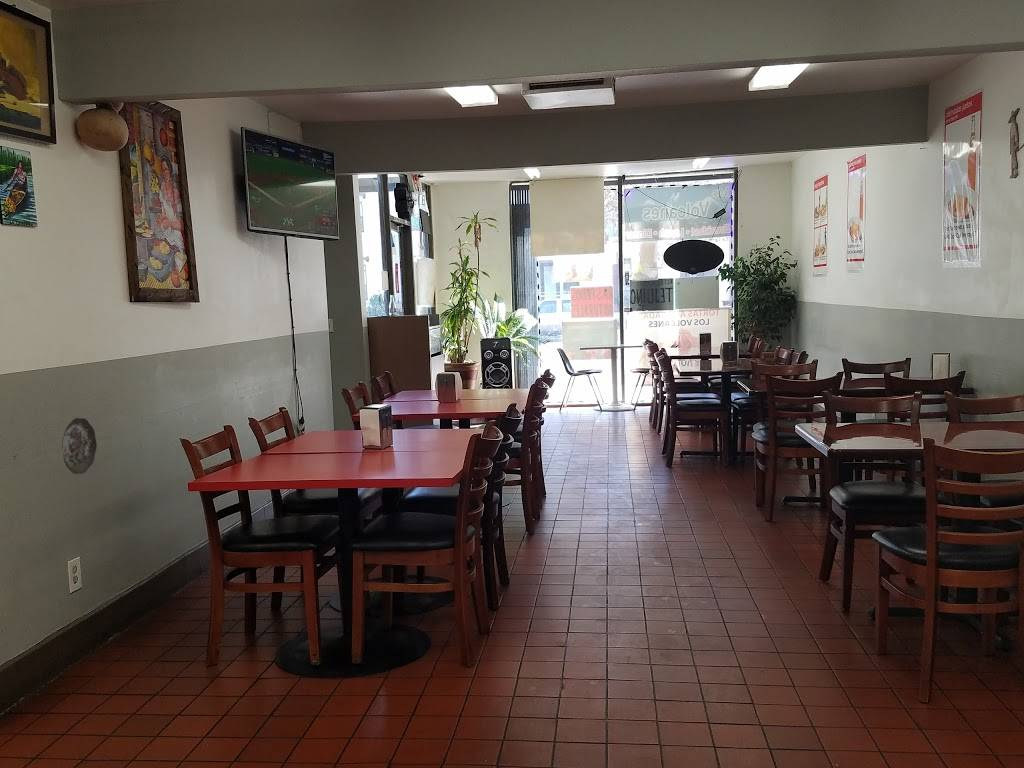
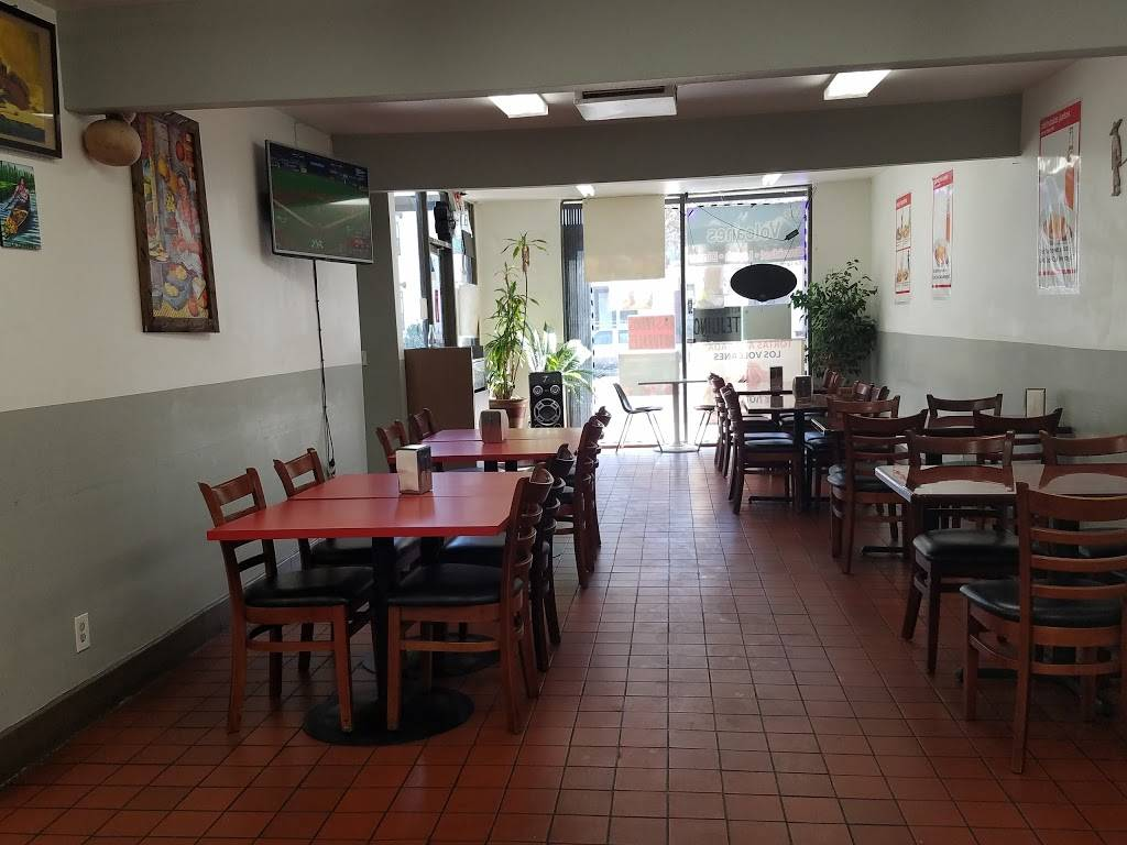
- decorative plate [61,417,98,475]
